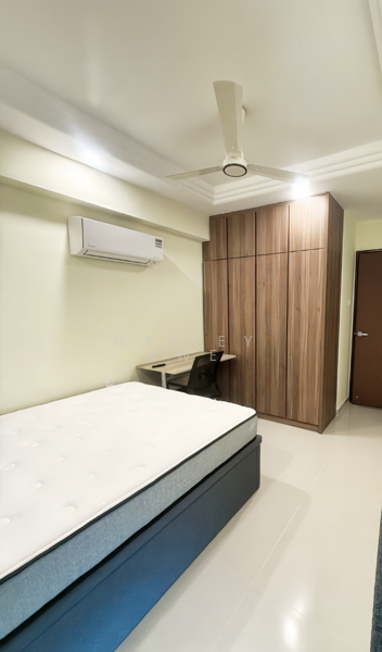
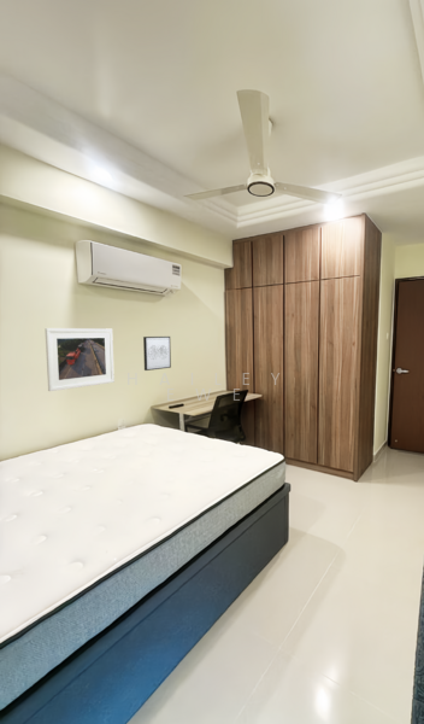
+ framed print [43,327,116,392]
+ wall art [142,335,172,372]
